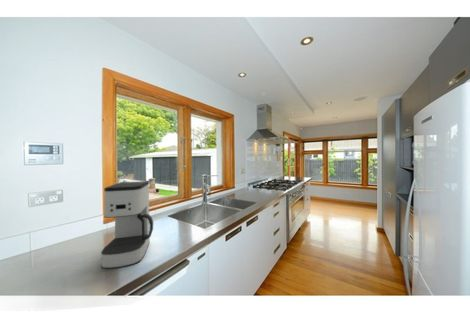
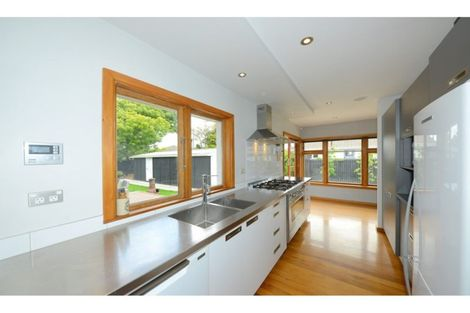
- coffee maker [100,180,154,270]
